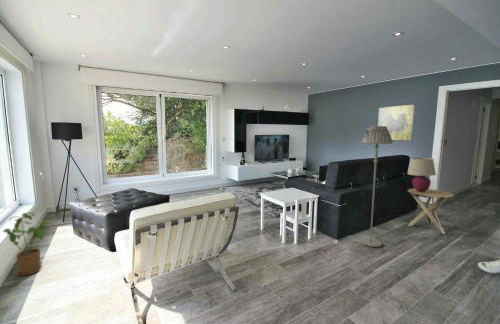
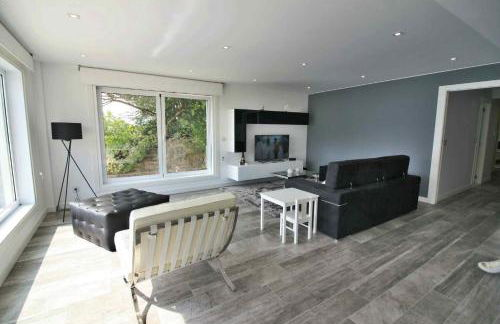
- house plant [2,211,53,276]
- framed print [376,103,416,142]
- table lamp [407,157,437,192]
- side table [406,187,455,235]
- floor lamp [359,125,394,248]
